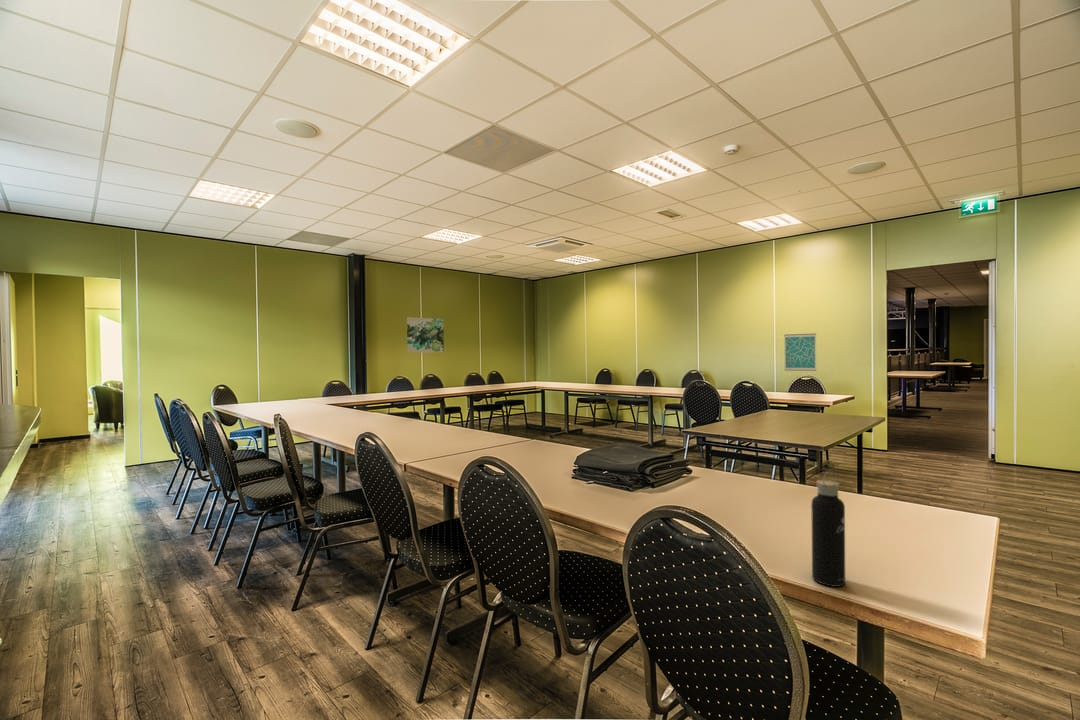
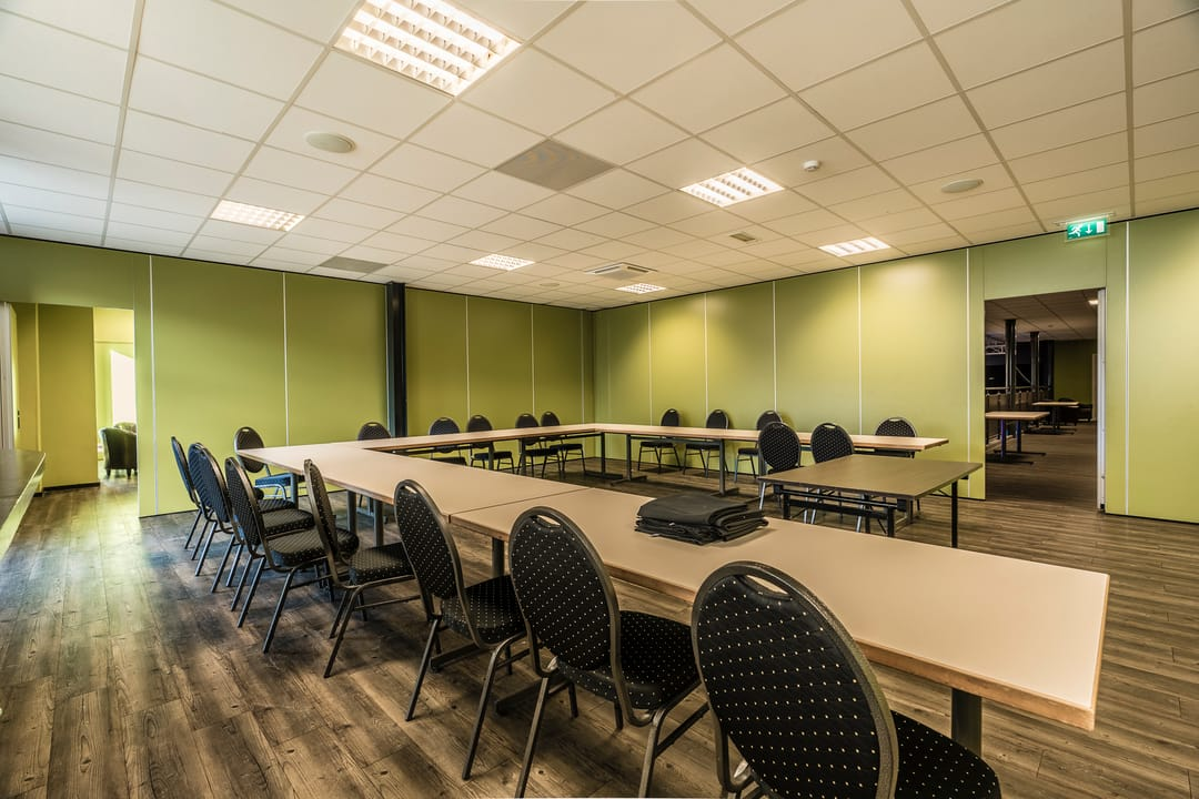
- wall art [783,332,817,372]
- wall art [406,316,445,354]
- water bottle [810,471,846,588]
